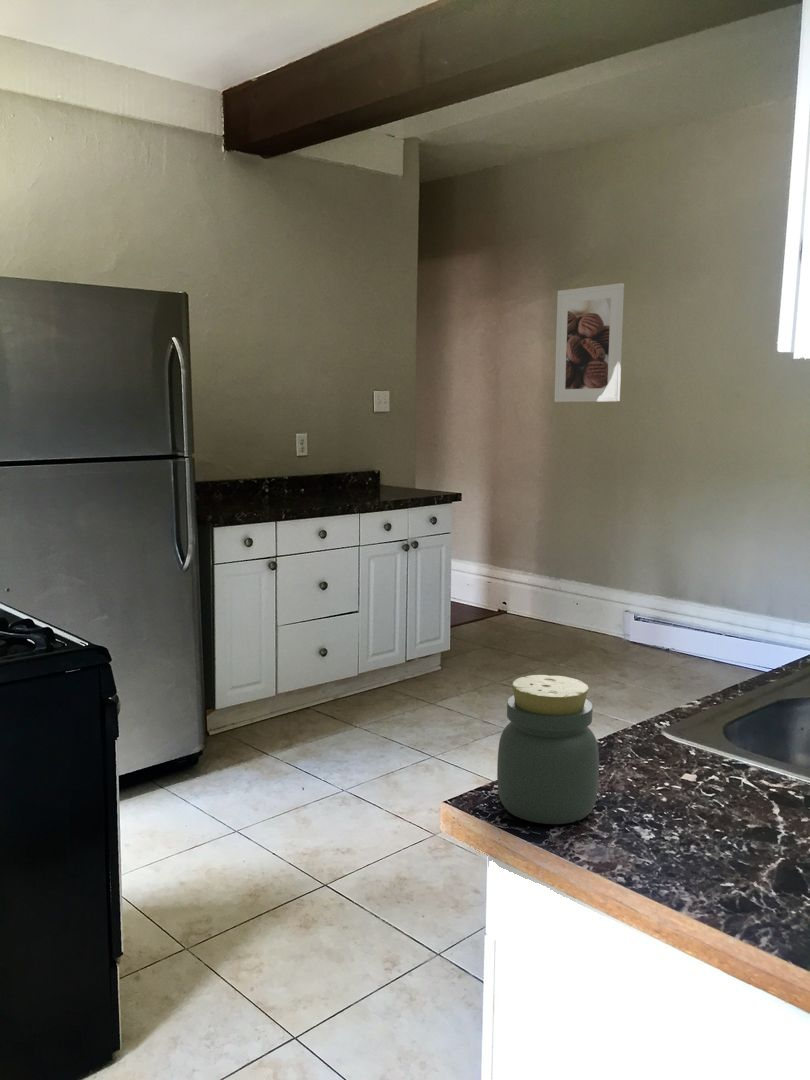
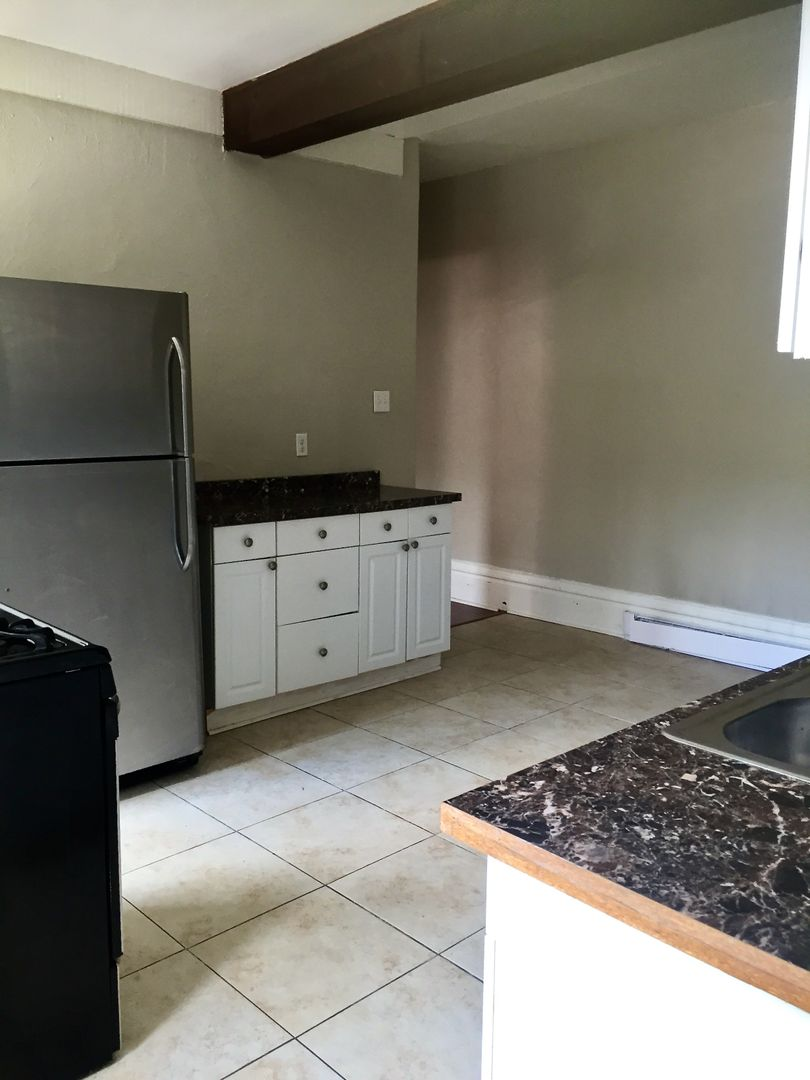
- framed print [554,282,625,403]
- jar [496,674,600,825]
